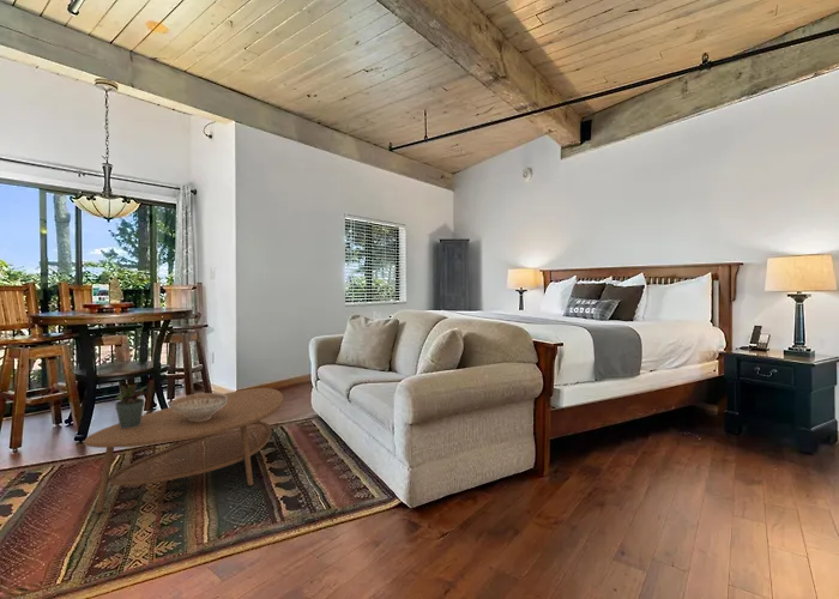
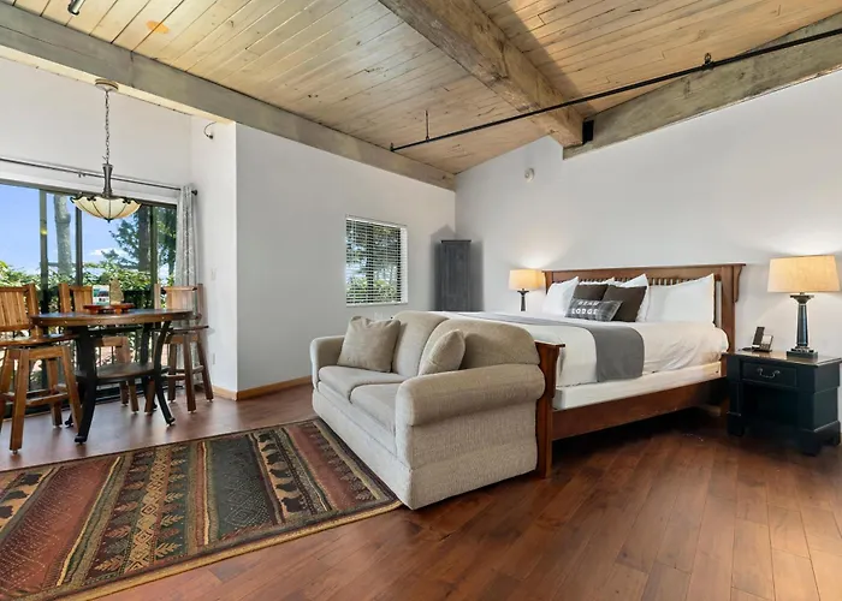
- coffee table [84,387,284,515]
- decorative bowl [170,392,227,422]
- potted plant [111,377,150,429]
